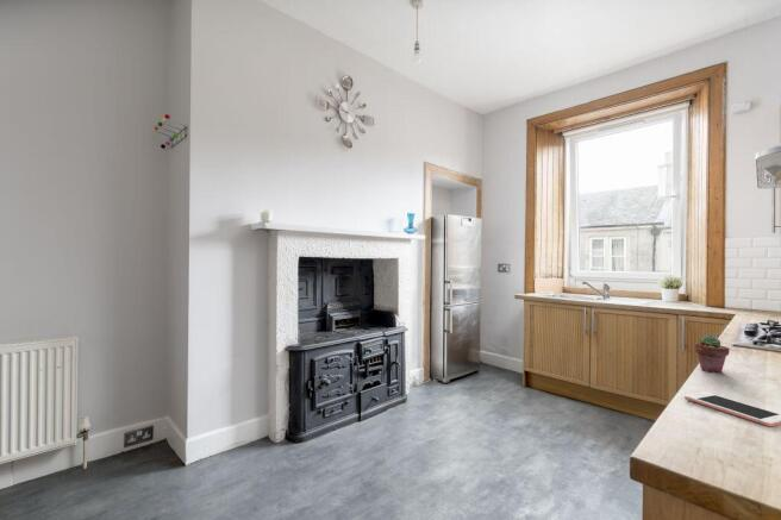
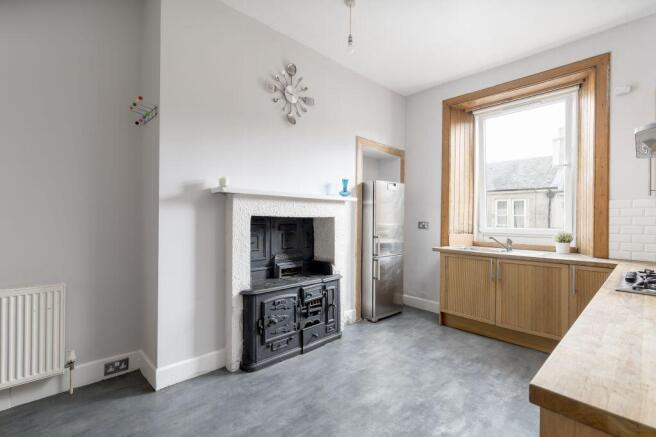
- cell phone [683,390,781,427]
- potted succulent [694,334,731,374]
